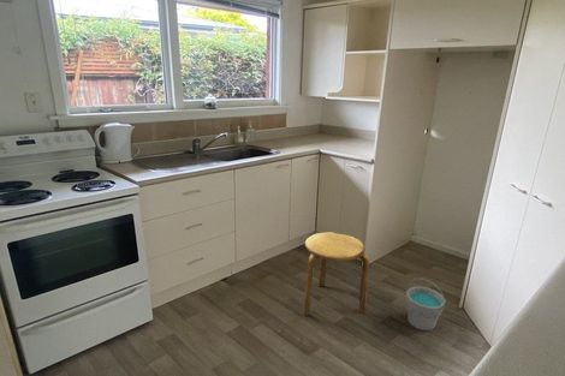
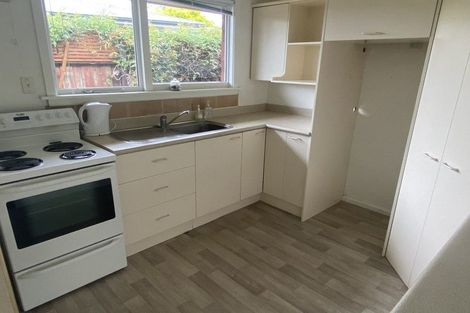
- stool [303,231,370,317]
- bucket [405,277,446,332]
